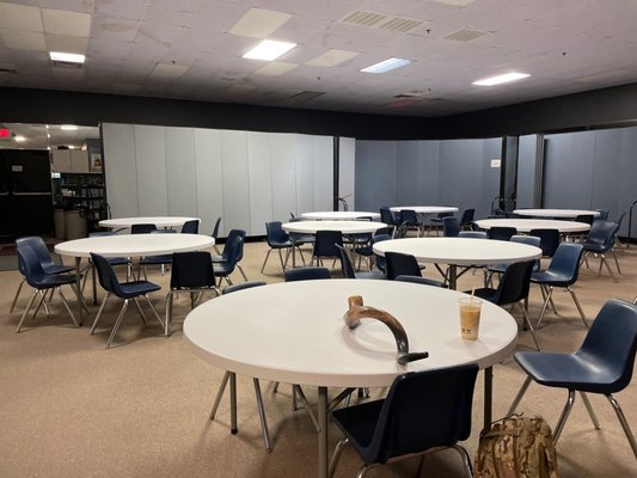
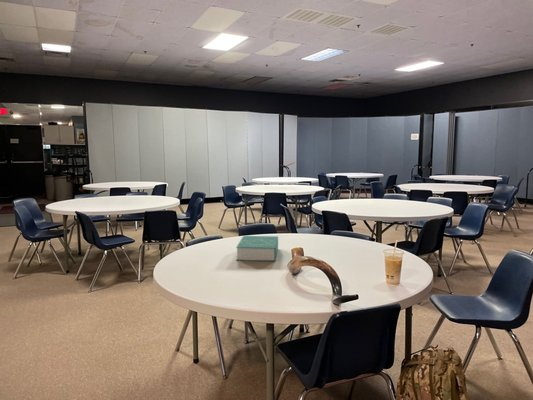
+ book [235,235,279,262]
